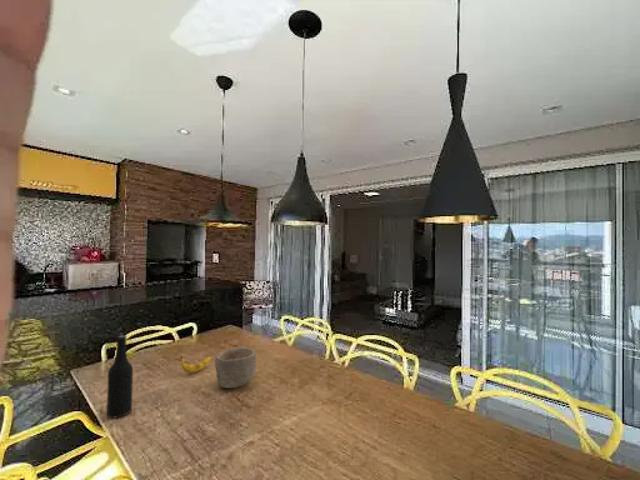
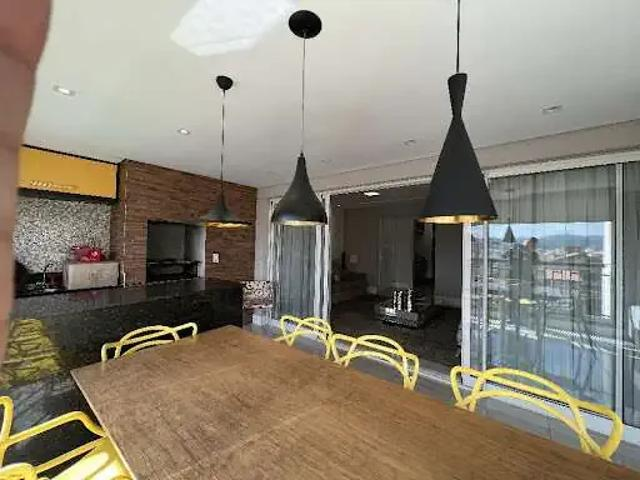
- bowl [214,347,257,389]
- banana [180,355,212,374]
- bottle [106,334,134,419]
